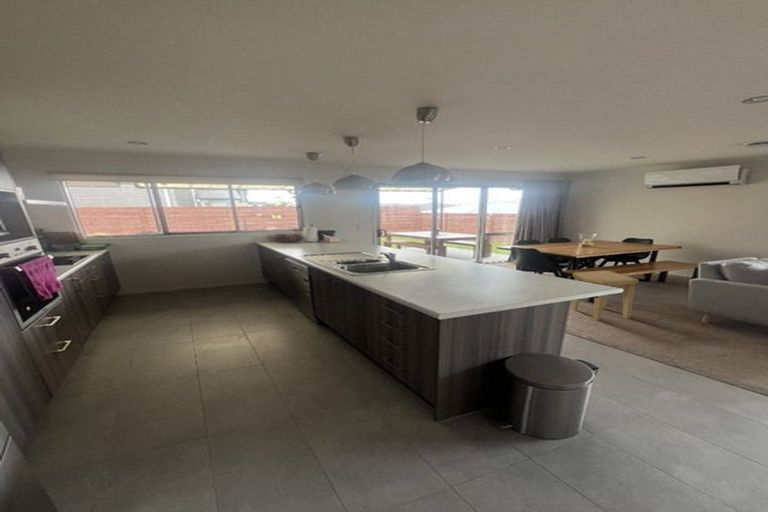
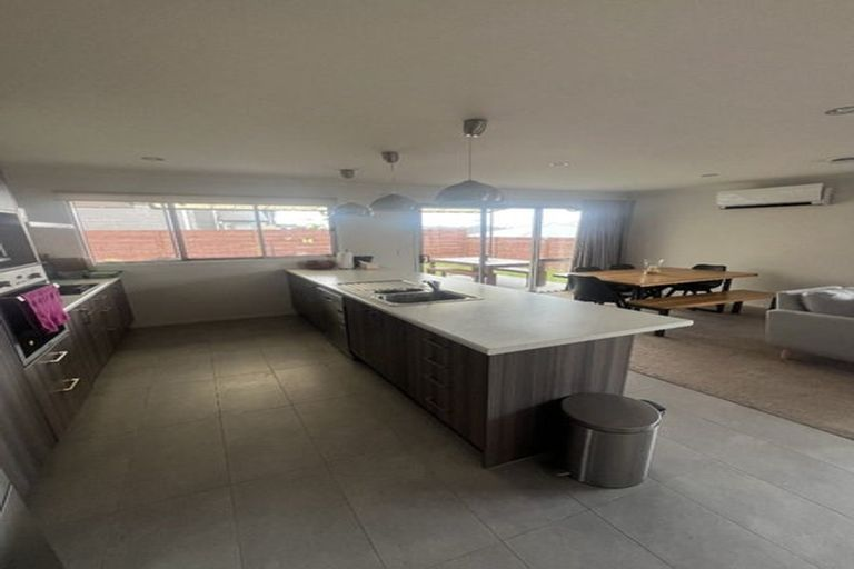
- side table [571,269,640,321]
